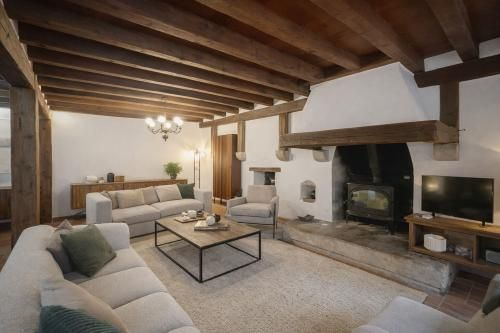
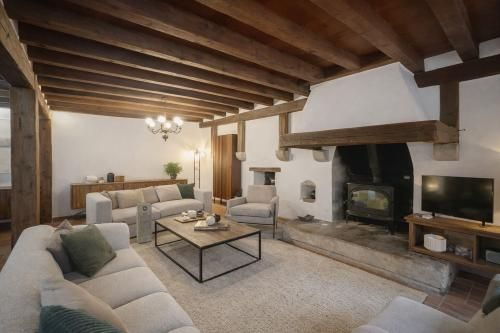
+ air purifier [135,202,153,244]
